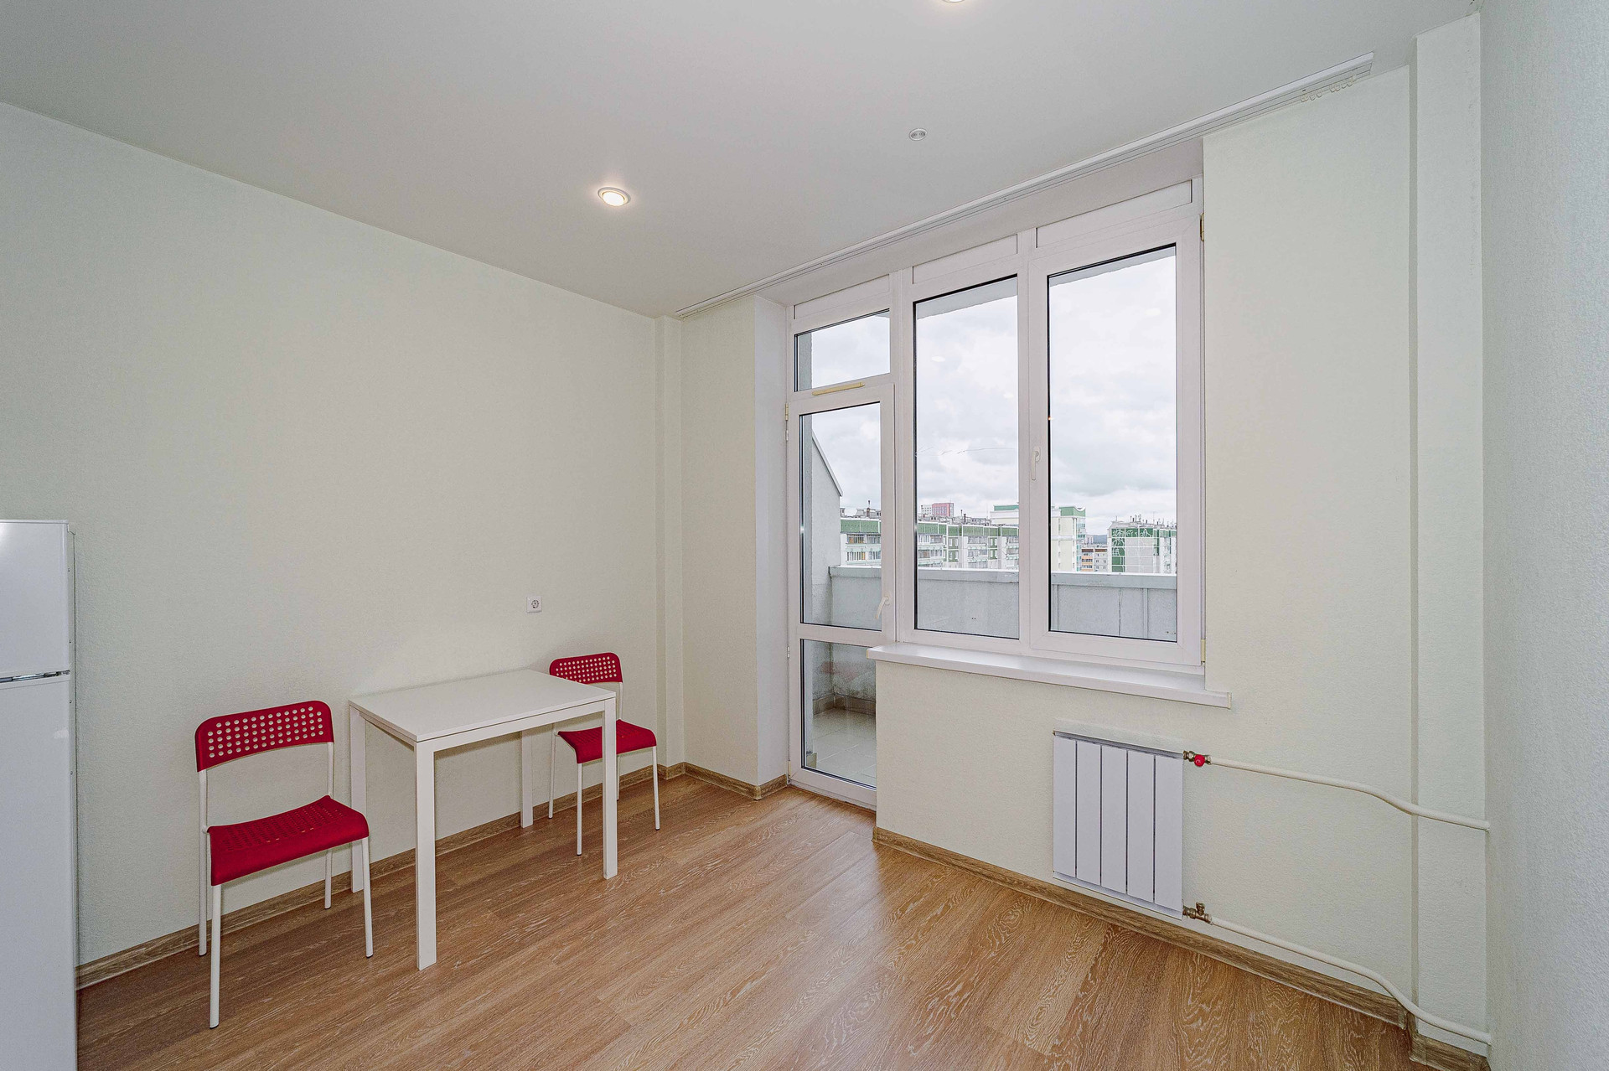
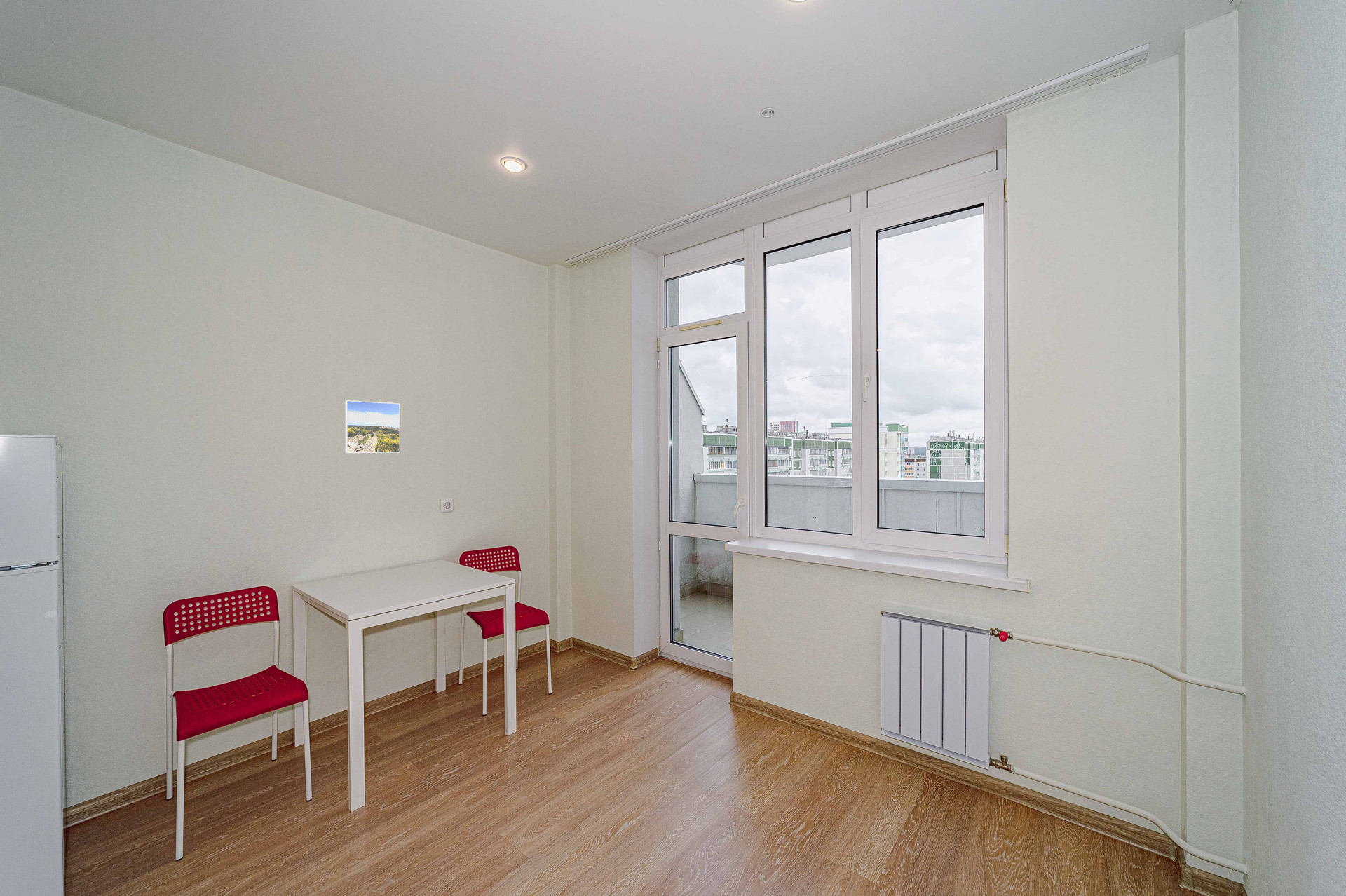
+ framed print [344,400,401,454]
